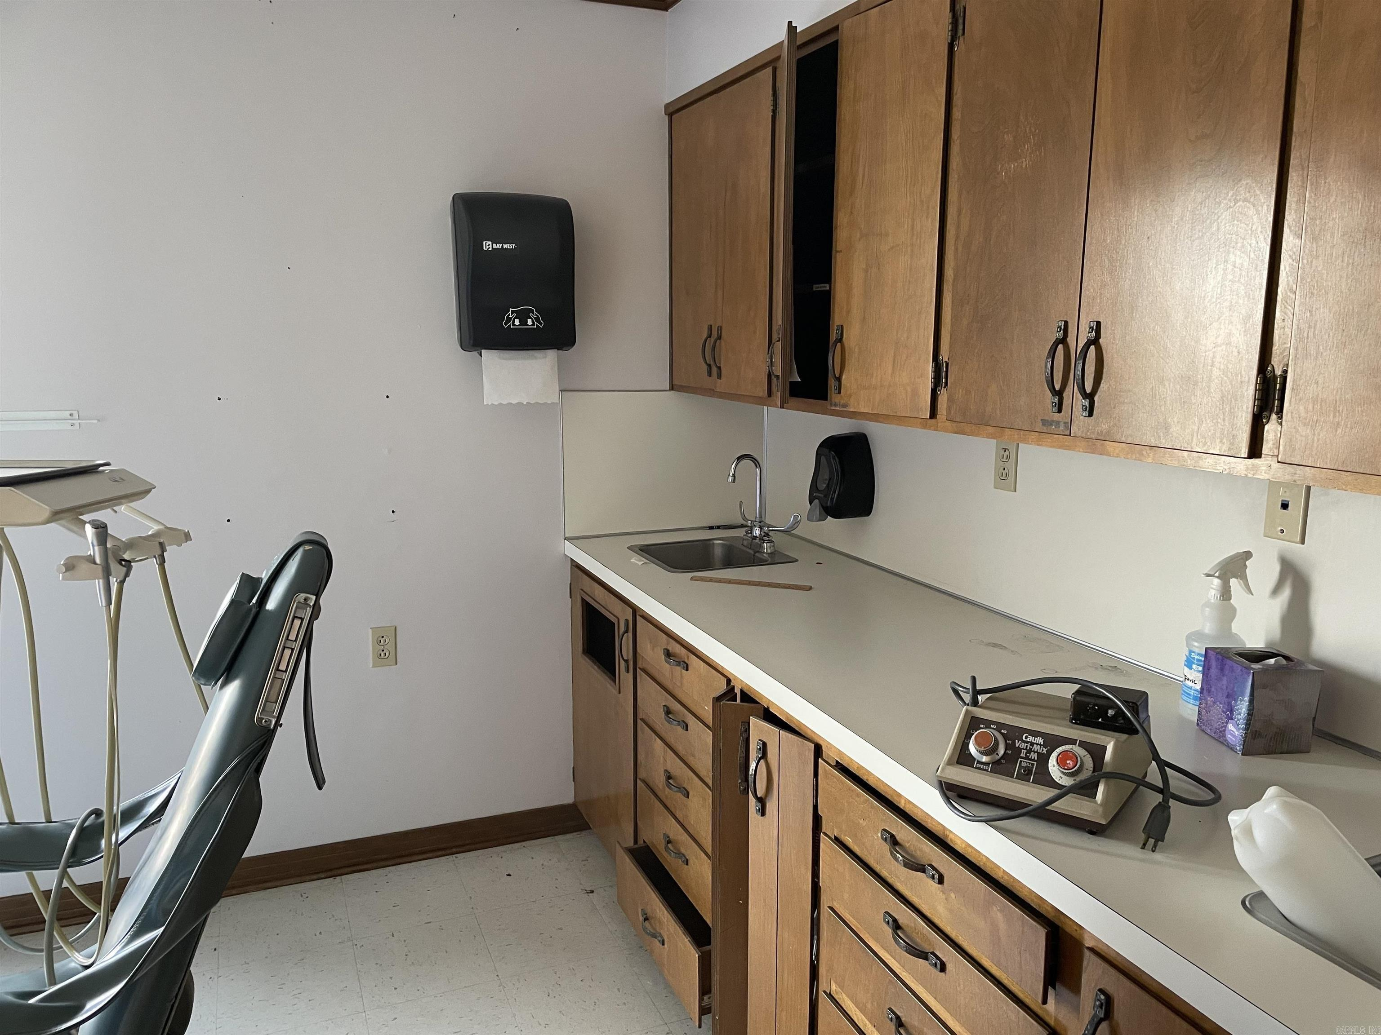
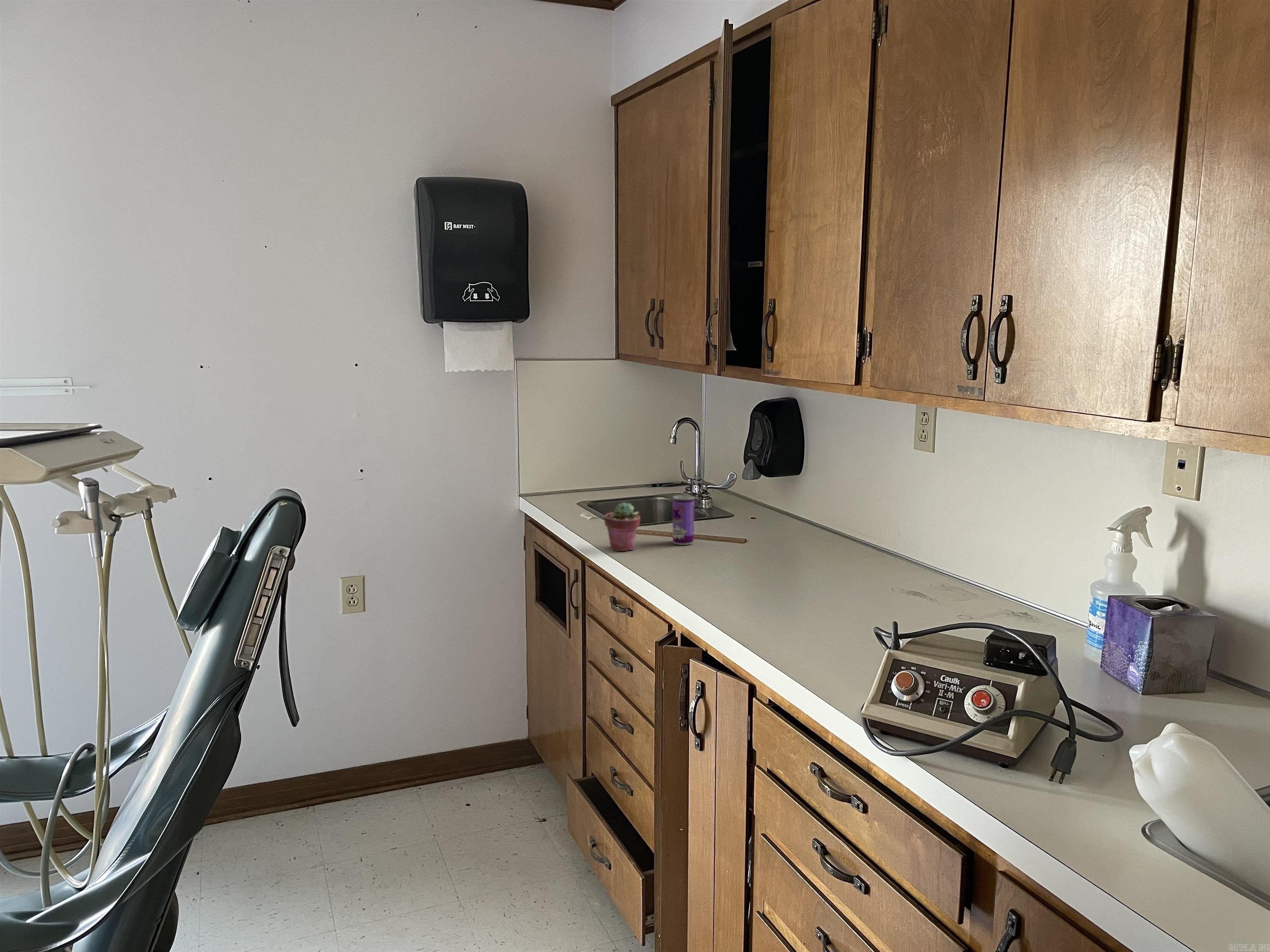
+ beverage can [672,495,695,545]
+ potted succulent [604,502,641,551]
